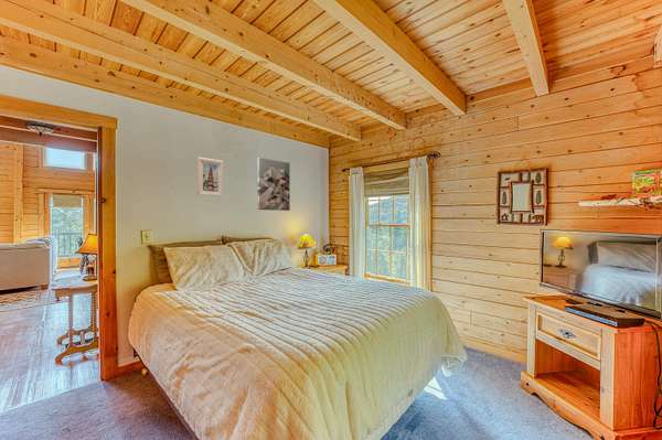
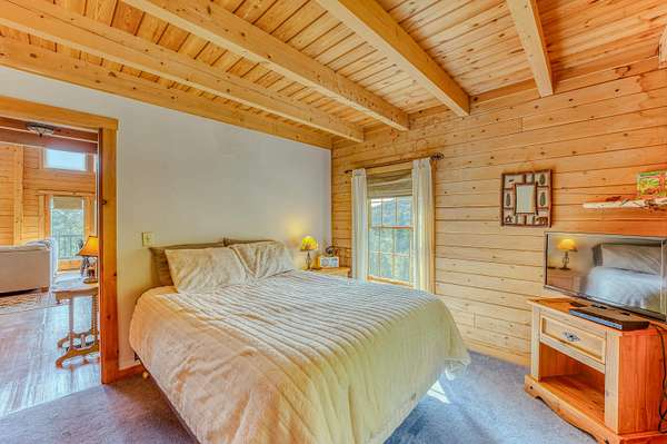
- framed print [196,157,224,197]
- wall art [256,157,291,212]
